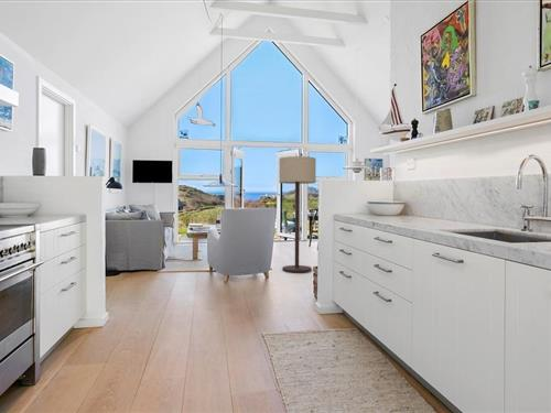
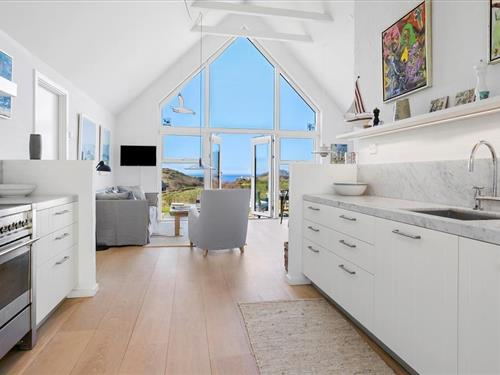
- floor lamp [278,155,317,273]
